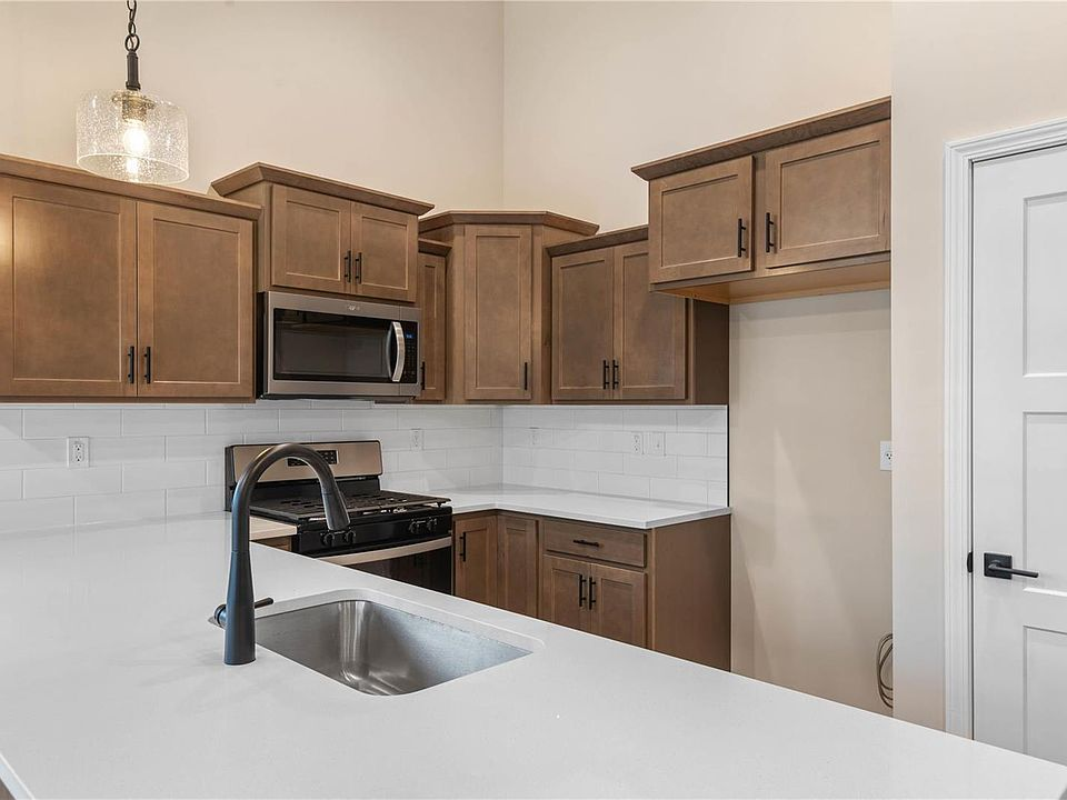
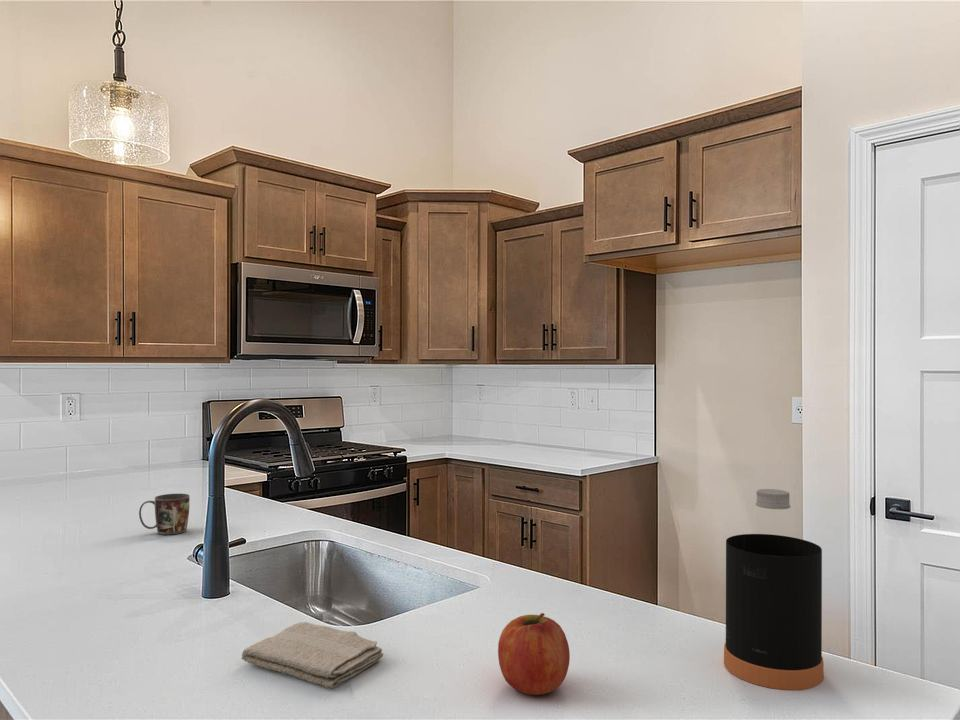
+ bottle [723,488,825,691]
+ mug [138,493,191,536]
+ fruit [497,612,571,696]
+ washcloth [241,621,384,689]
